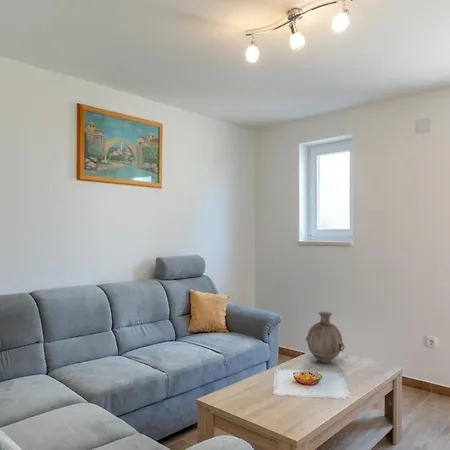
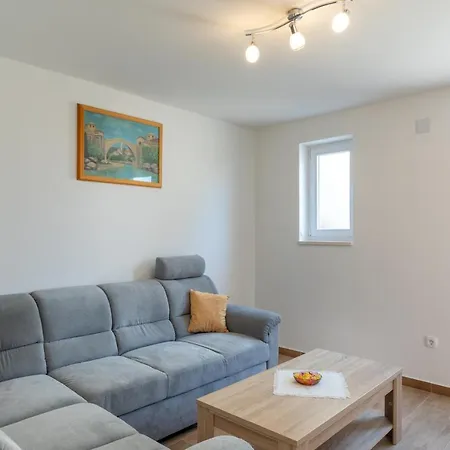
- vase [305,311,345,364]
